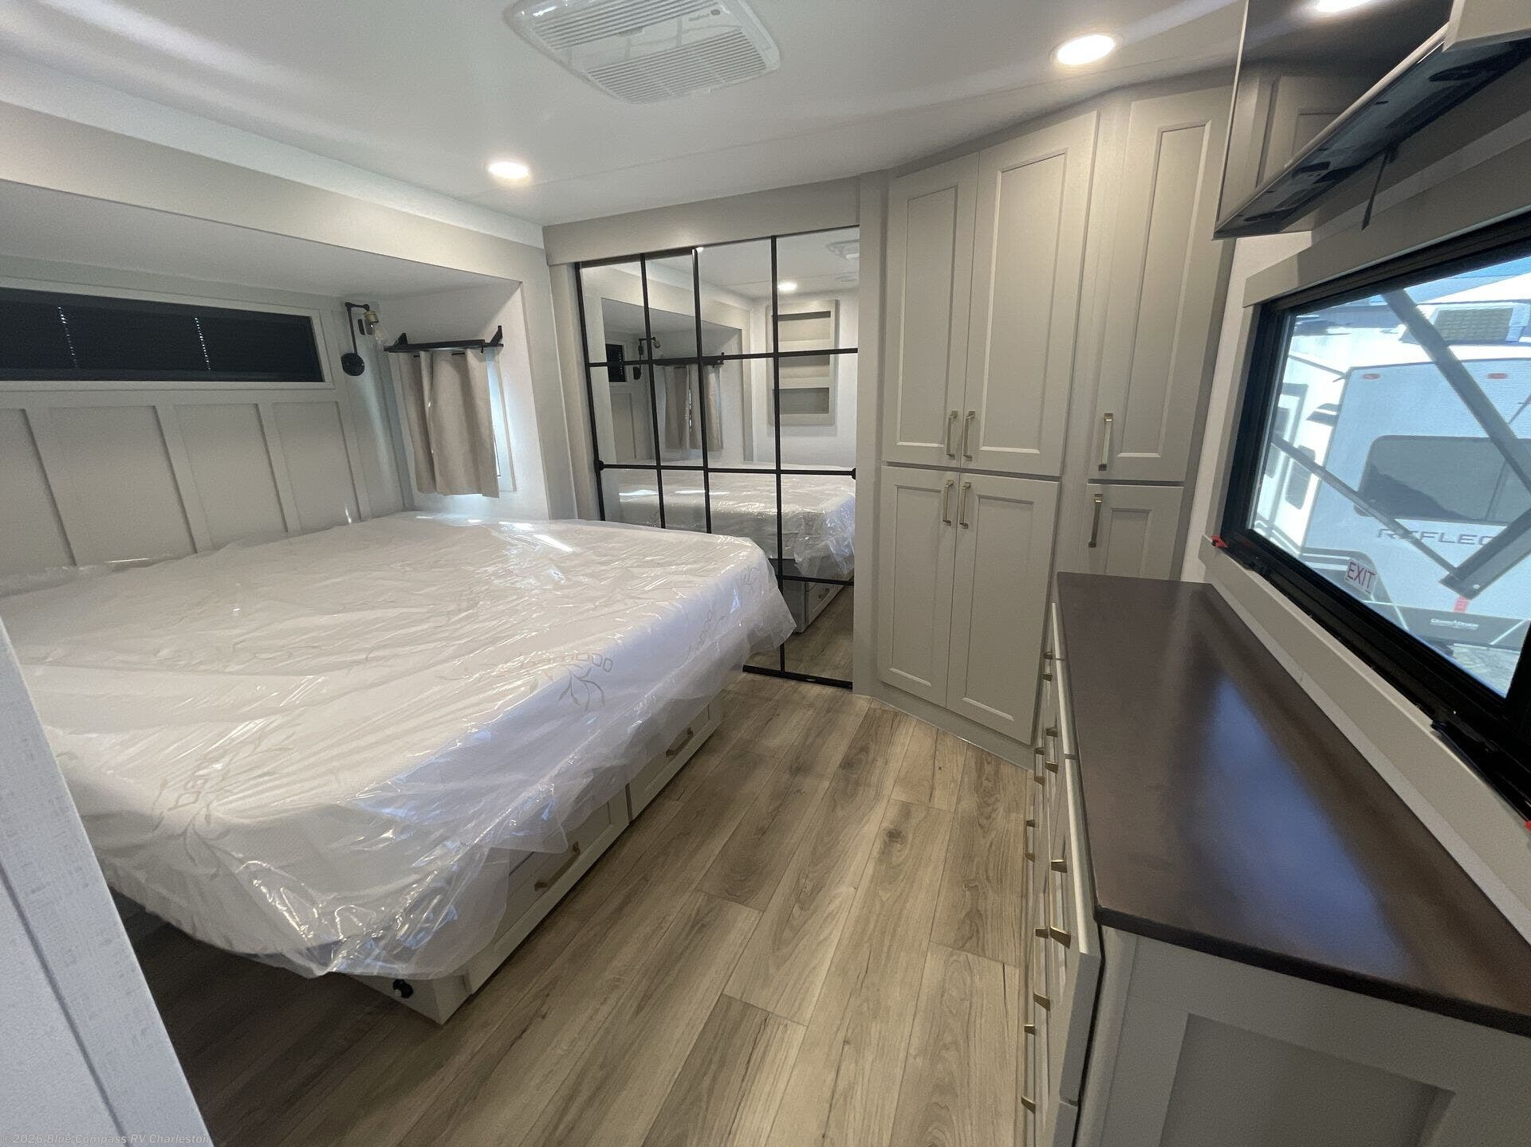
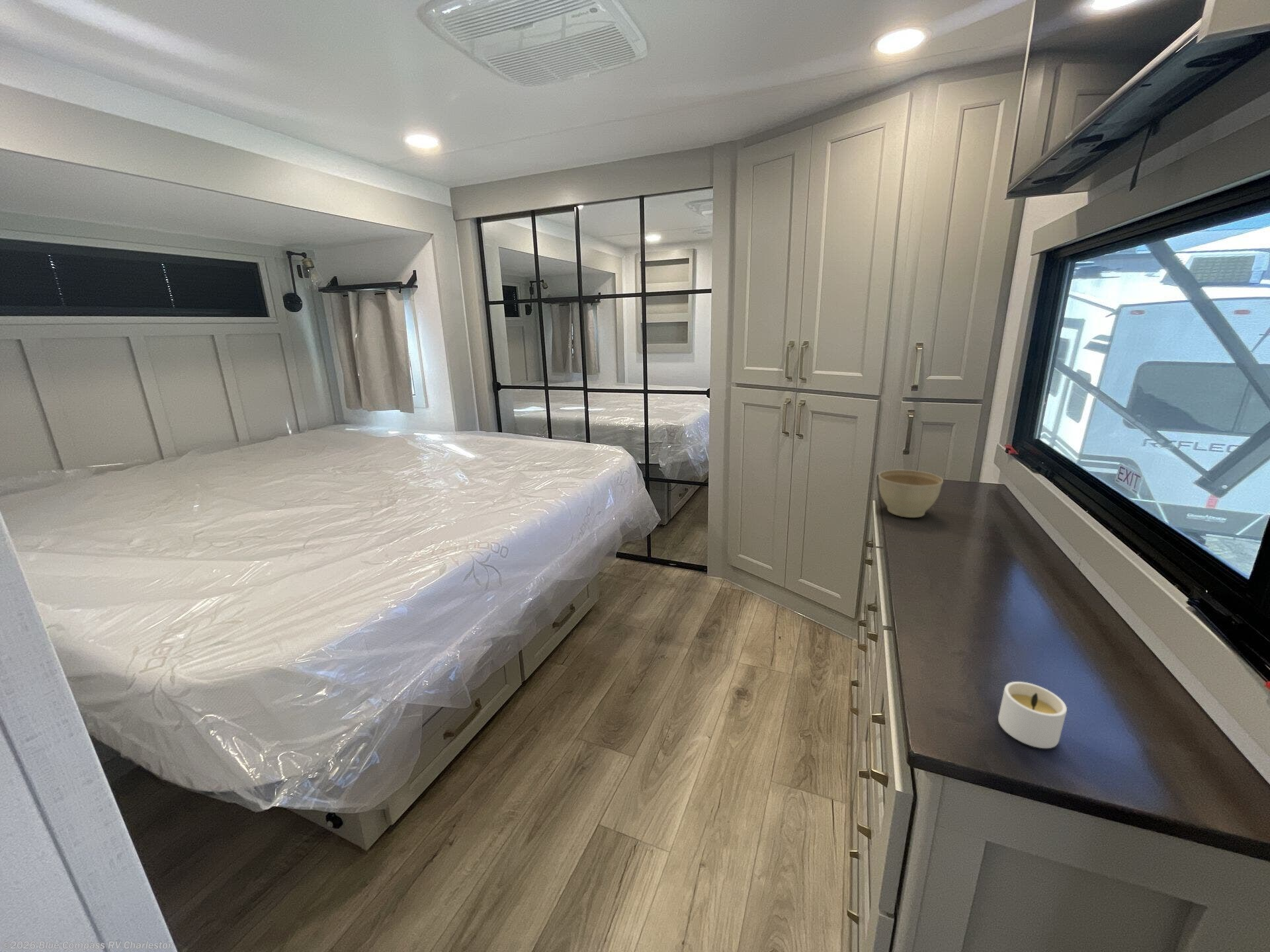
+ planter bowl [878,469,944,518]
+ candle [997,681,1068,749]
